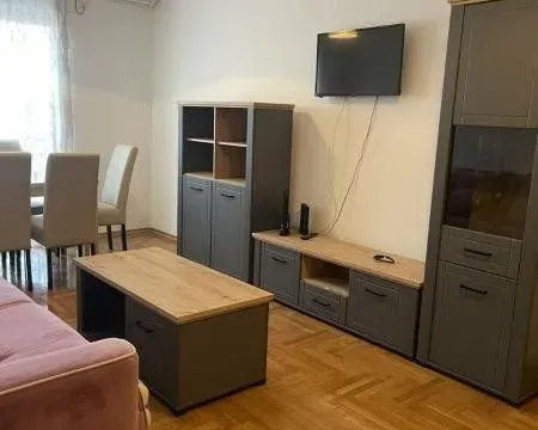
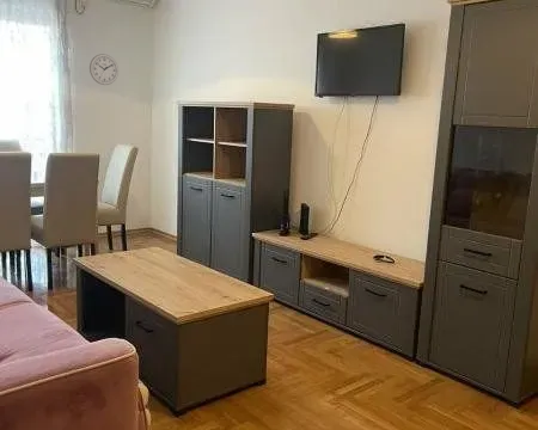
+ wall clock [88,53,120,86]
